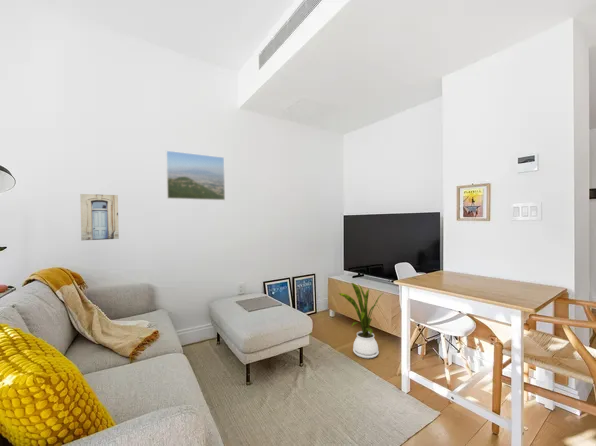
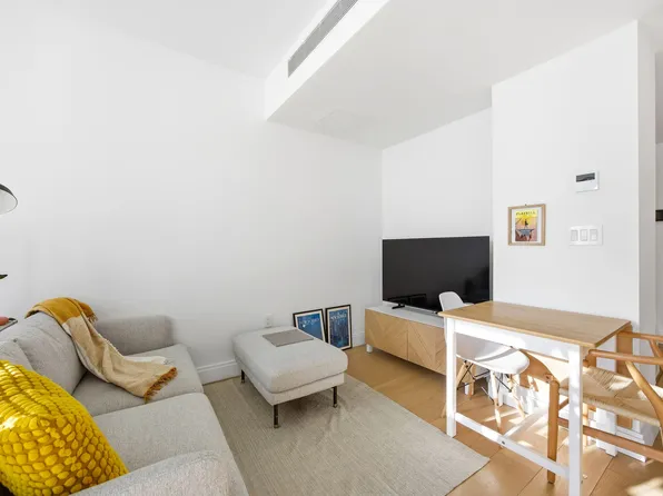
- house plant [338,282,383,359]
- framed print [165,149,226,201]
- wall art [79,193,120,241]
